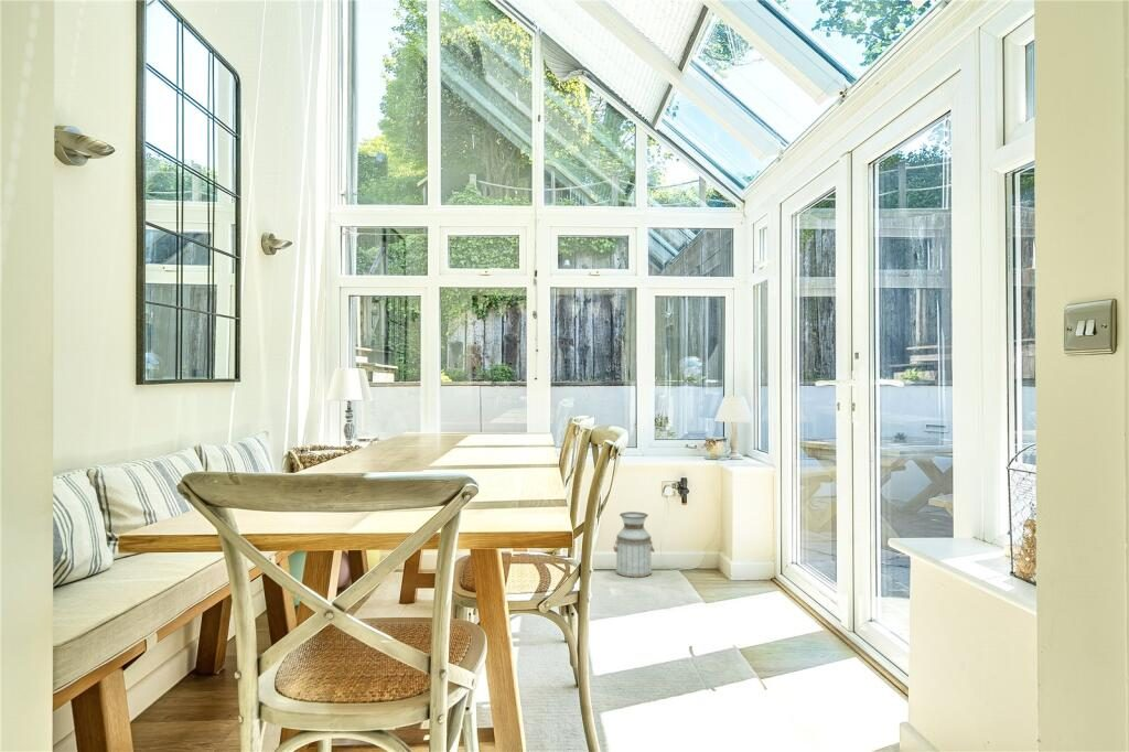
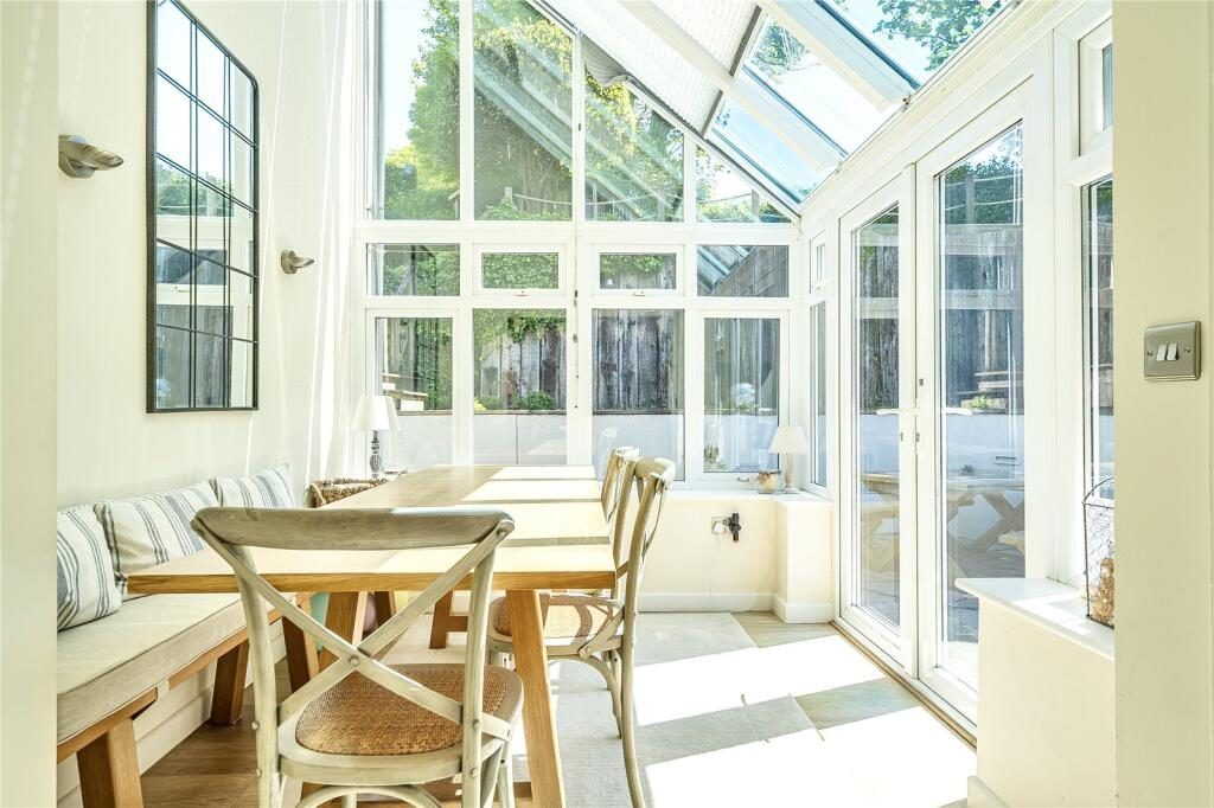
- planter [612,511,656,579]
